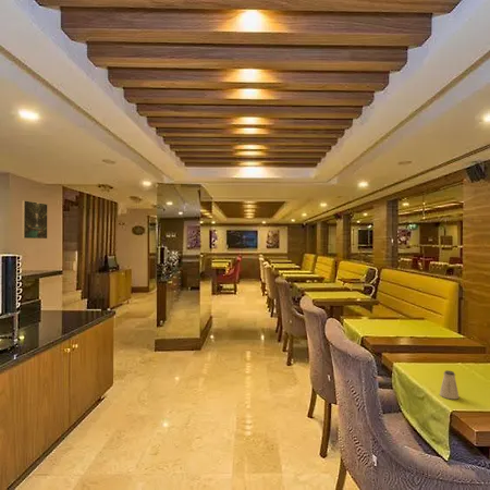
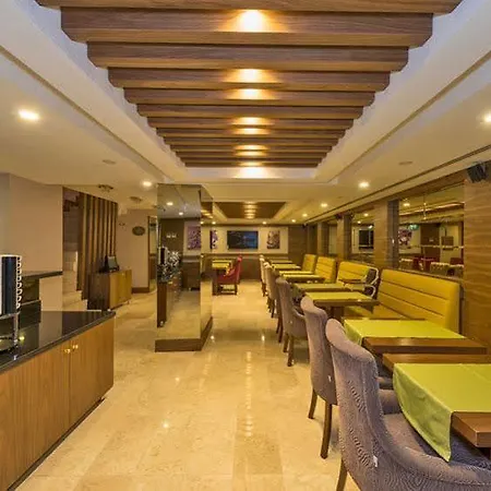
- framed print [21,199,49,240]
- saltshaker [439,369,461,400]
